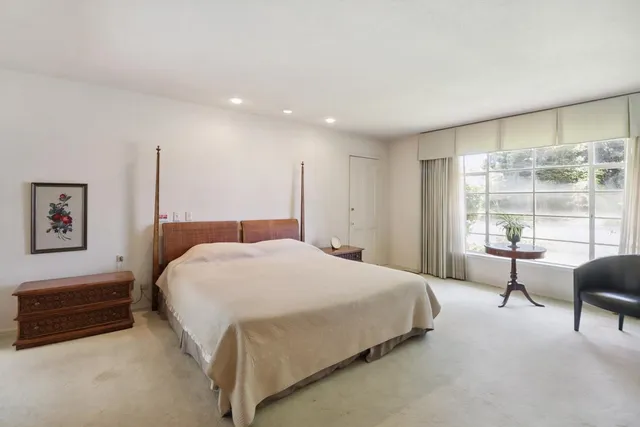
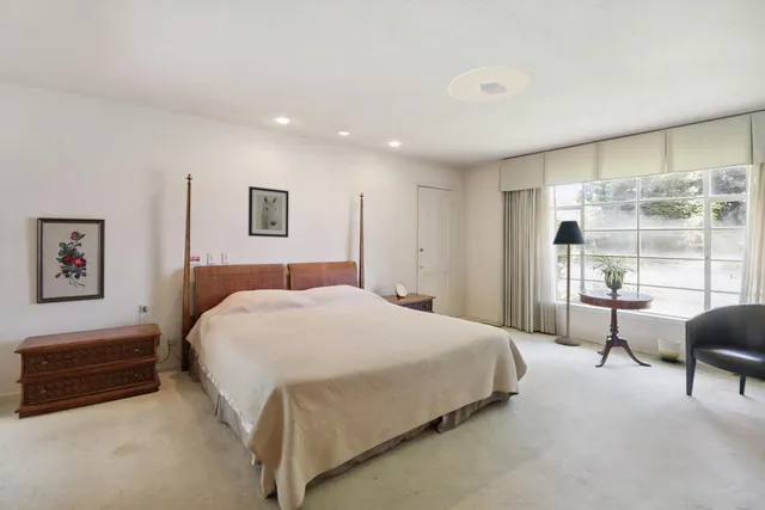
+ planter [657,338,681,362]
+ ceiling light [447,66,532,104]
+ wall art [247,185,289,239]
+ floor lamp [552,220,587,346]
